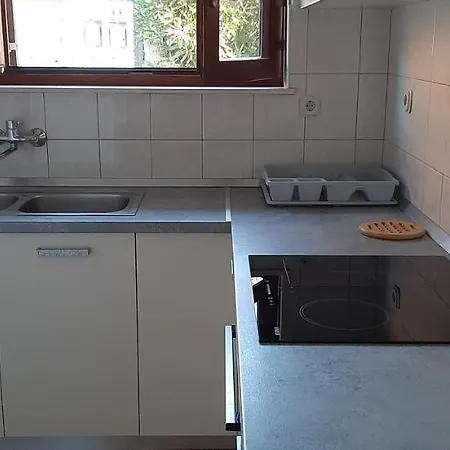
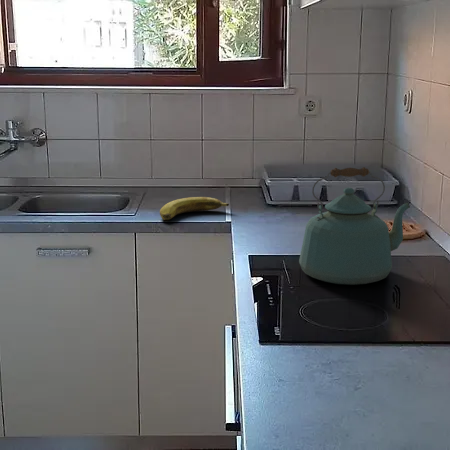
+ banana [159,196,230,221]
+ kettle [298,166,411,286]
